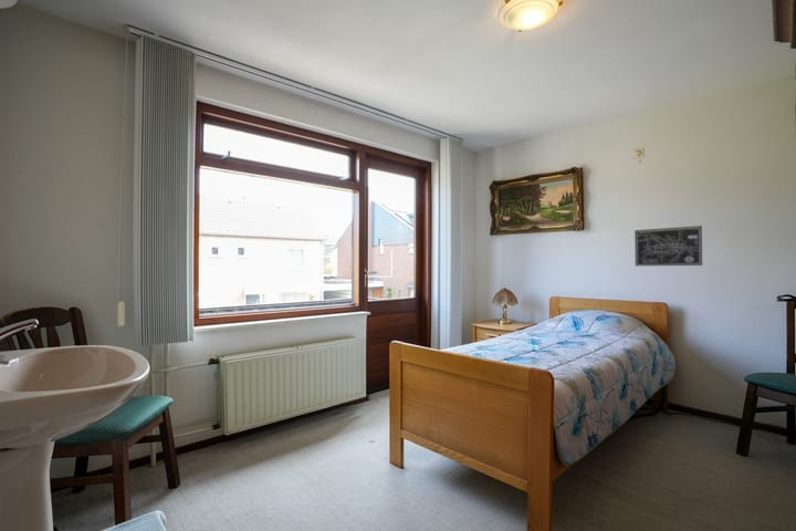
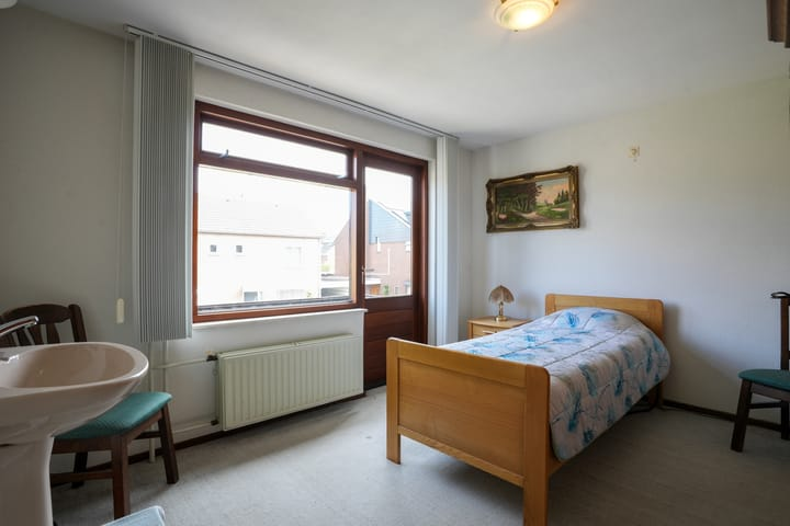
- wall art [633,225,703,267]
